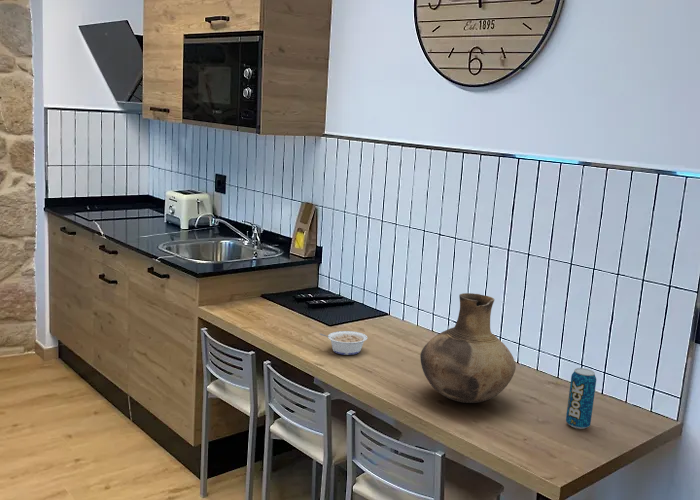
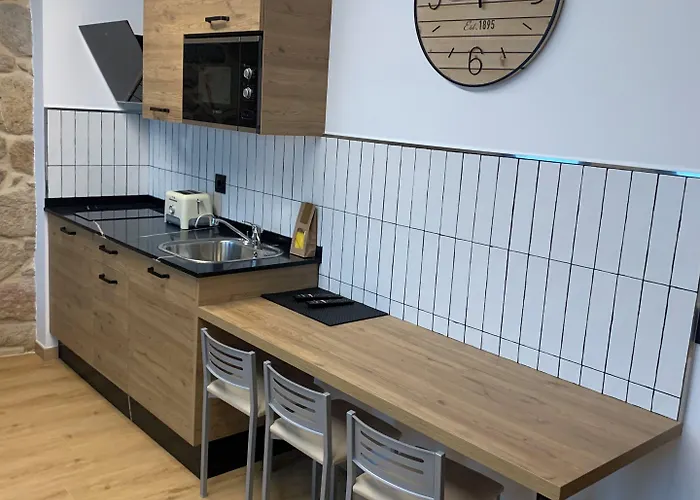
- beverage can [565,367,597,430]
- legume [319,330,368,356]
- vase [419,292,517,404]
